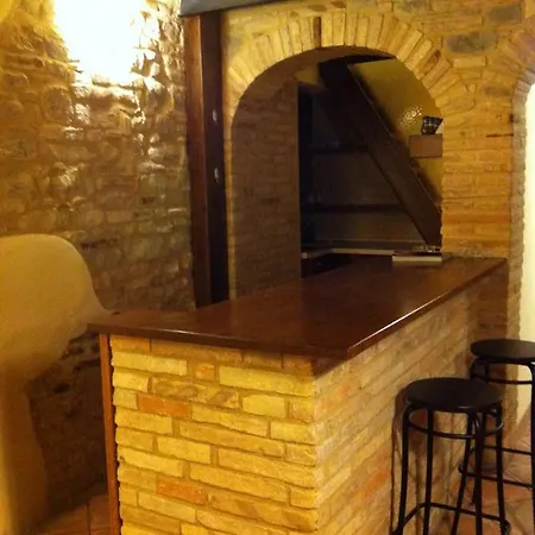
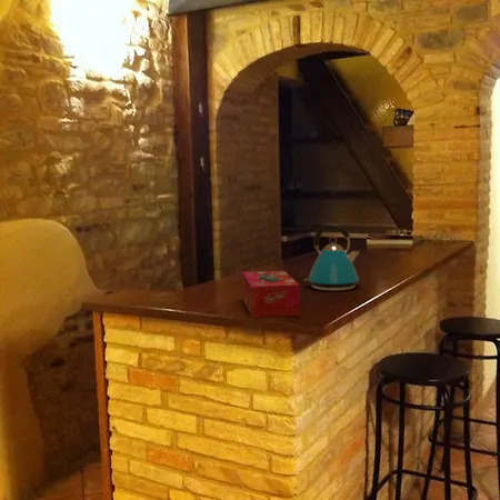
+ tissue box [241,269,301,319]
+ kettle [303,222,360,292]
